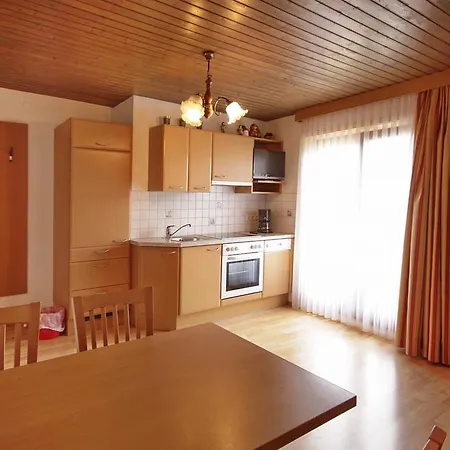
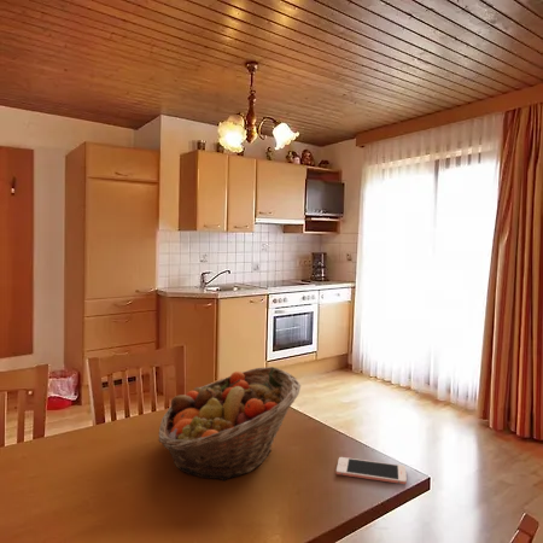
+ fruit basket [157,366,302,481]
+ cell phone [335,456,408,485]
